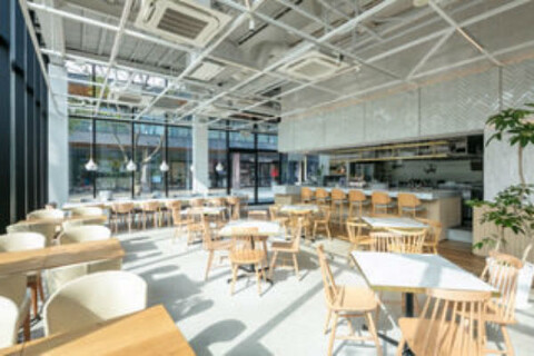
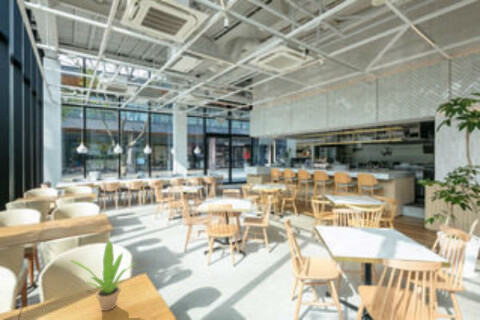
+ potted plant [69,240,136,312]
